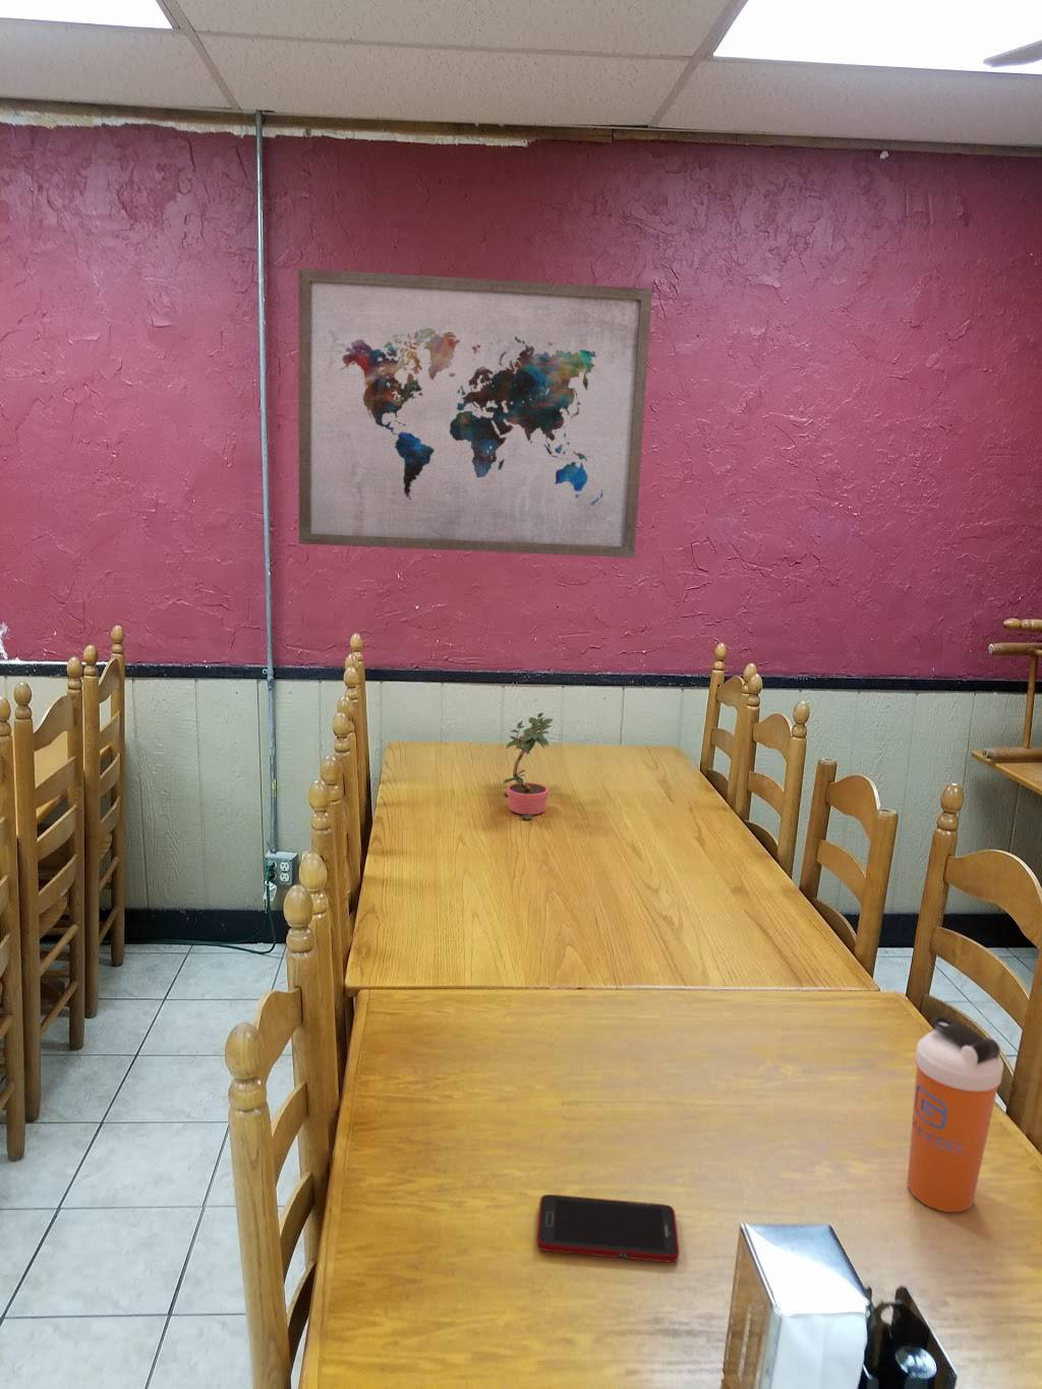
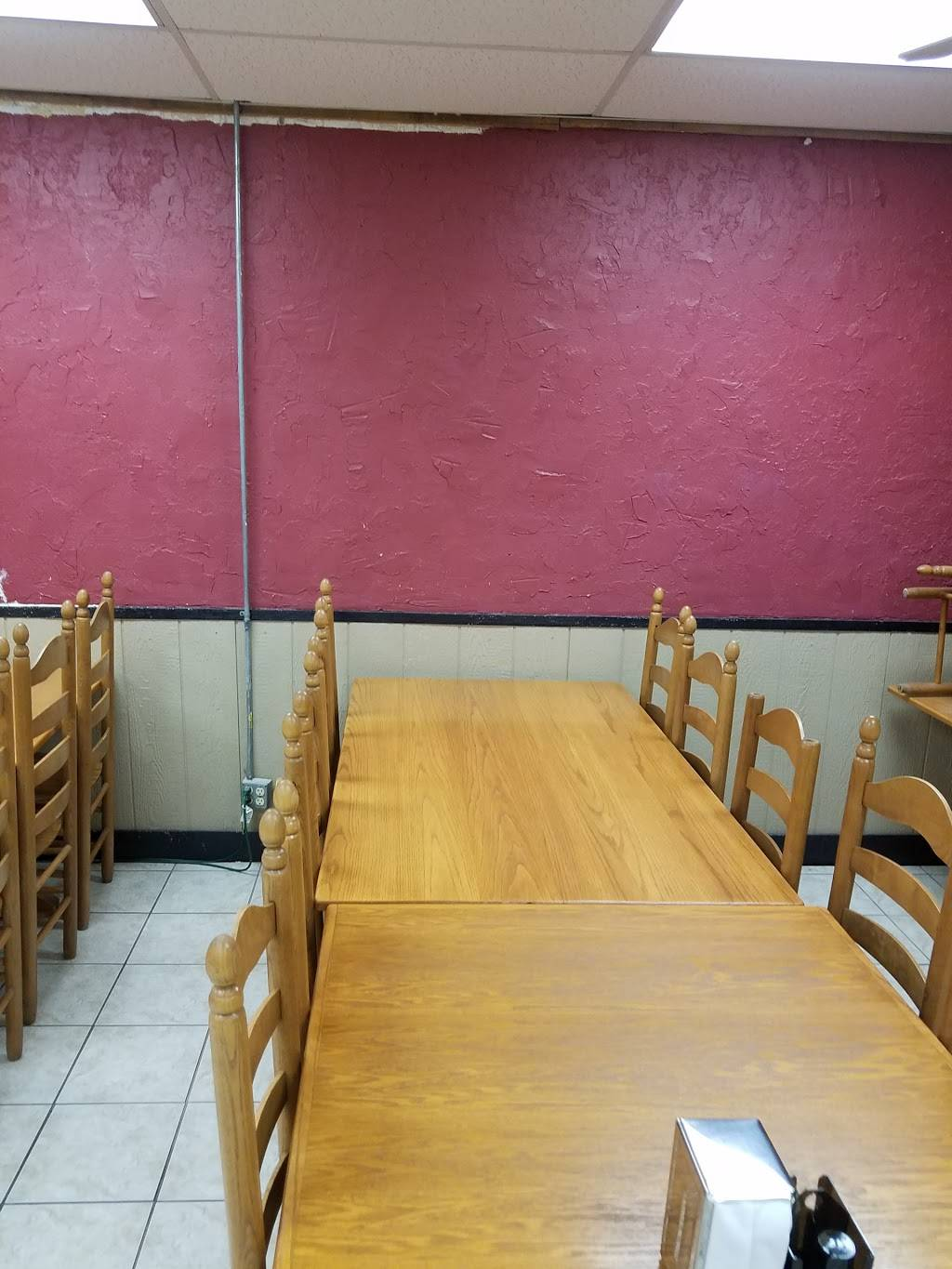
- potted plant [501,711,554,820]
- wall art [298,268,653,558]
- shaker bottle [906,1016,1005,1213]
- cell phone [535,1194,680,1263]
